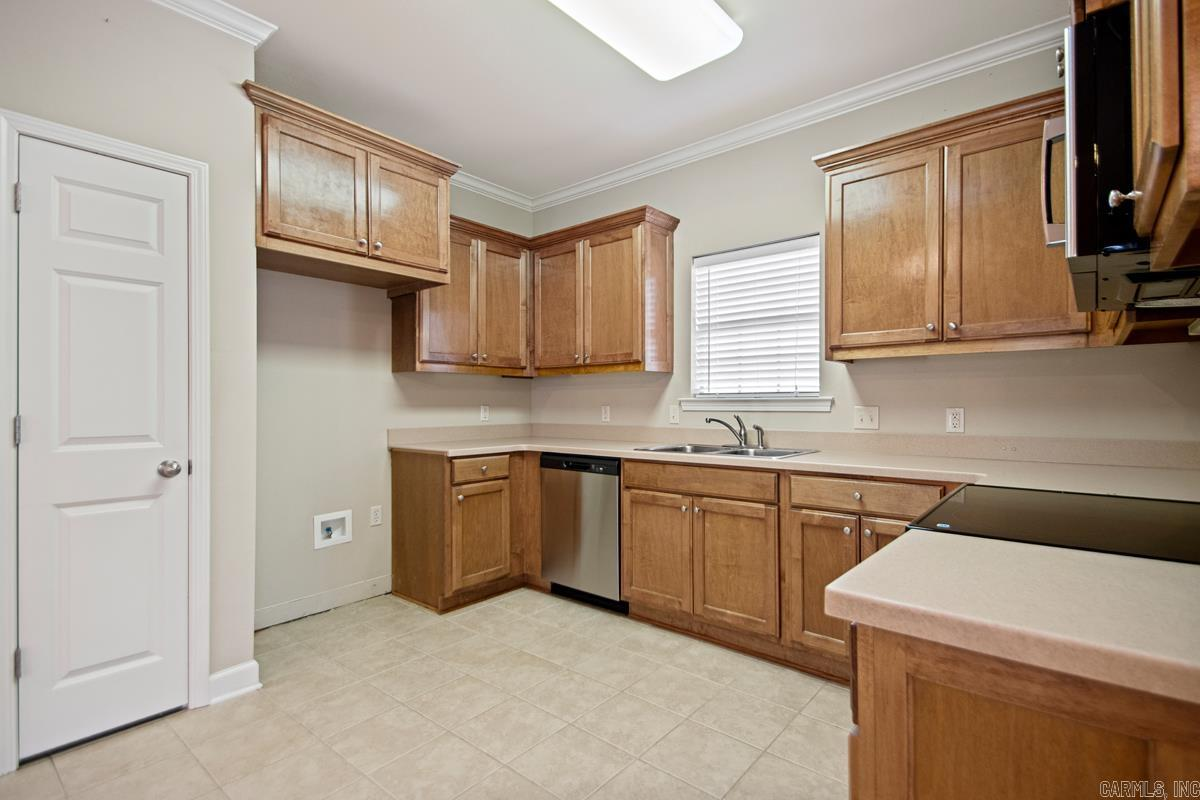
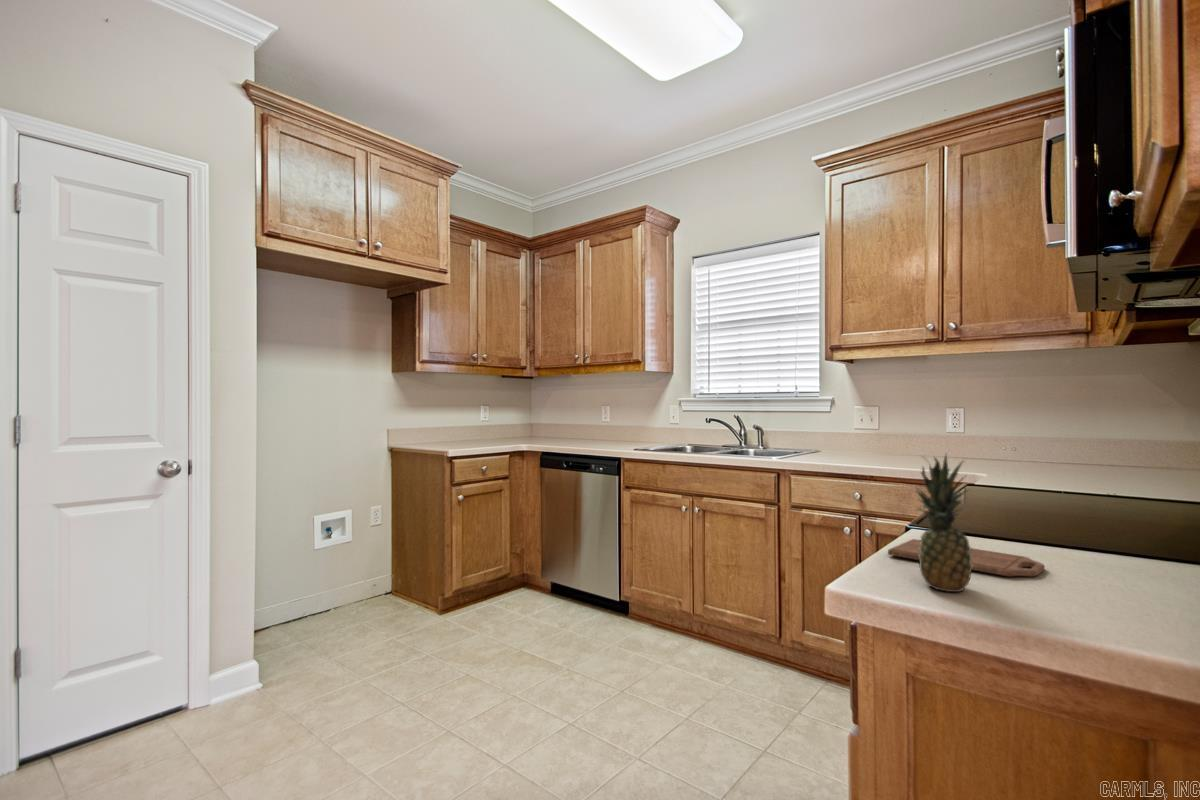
+ cutting board [887,538,1045,577]
+ fruit [913,453,973,593]
